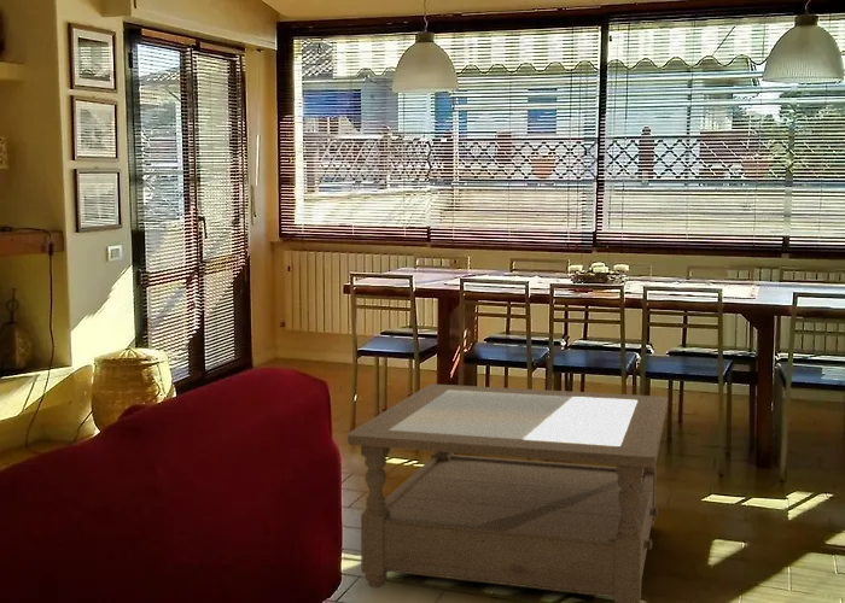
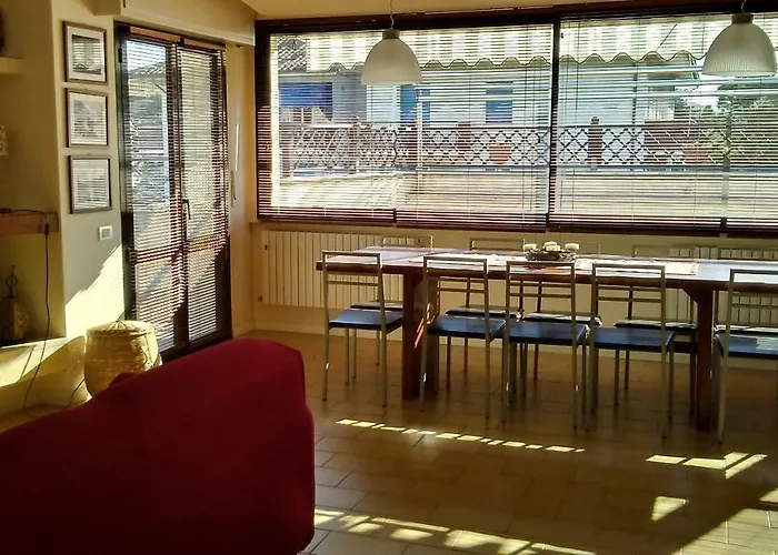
- coffee table [346,384,669,603]
